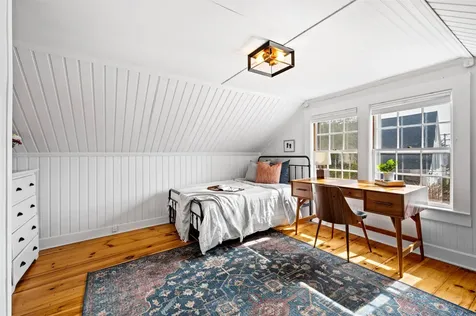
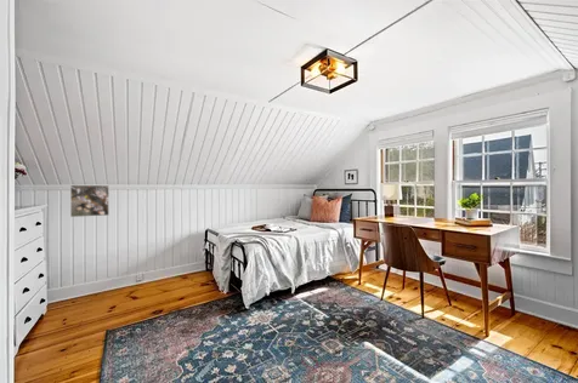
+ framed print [69,184,110,218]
